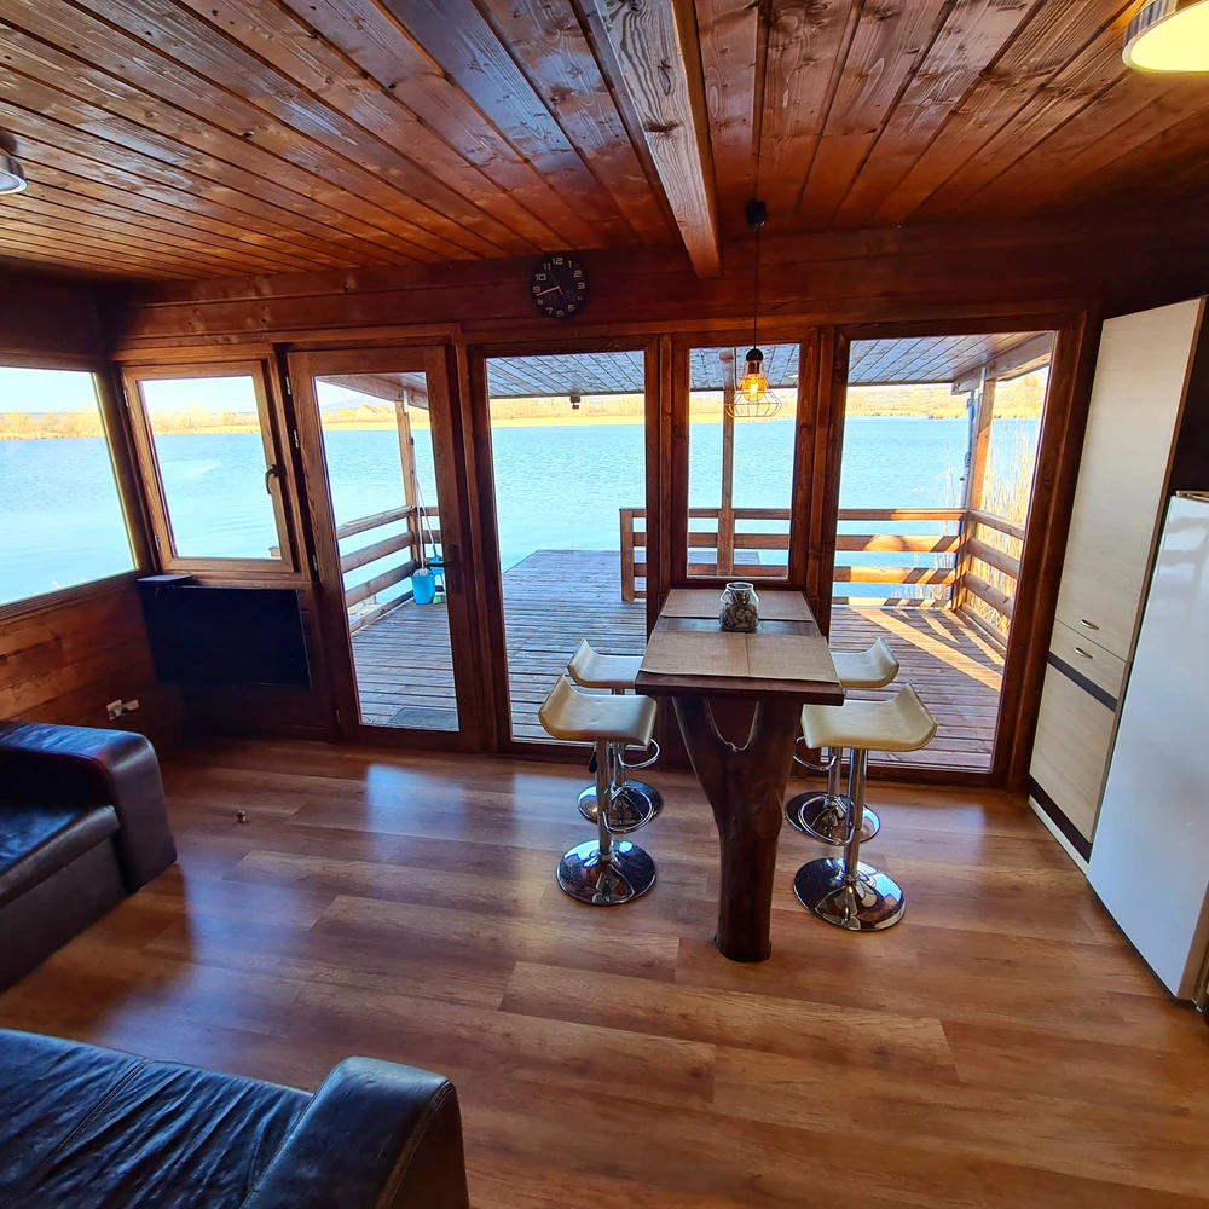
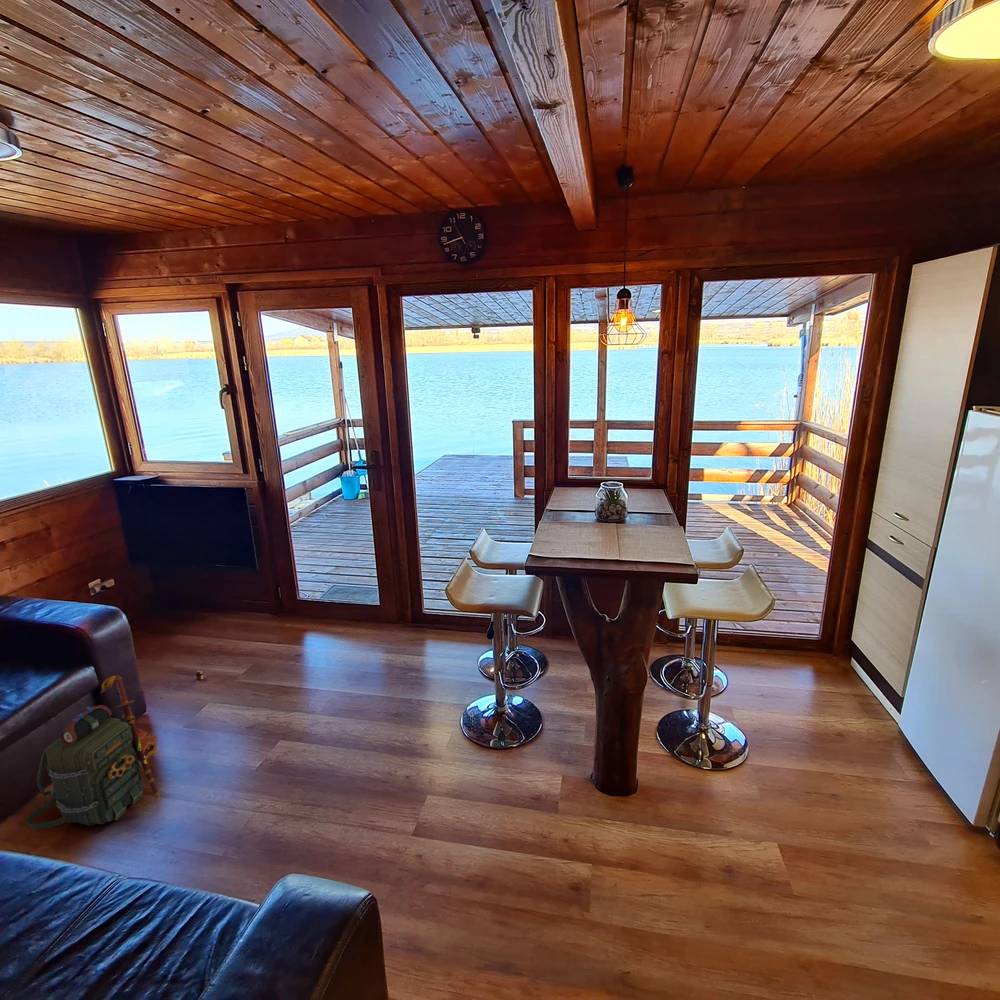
+ backpack [26,675,161,830]
